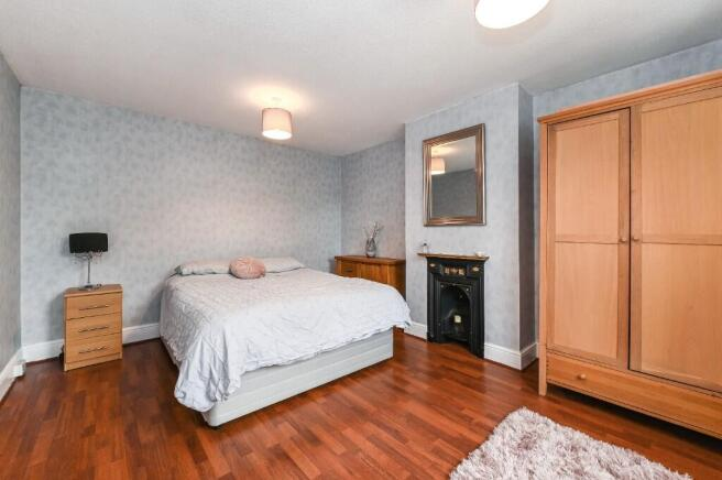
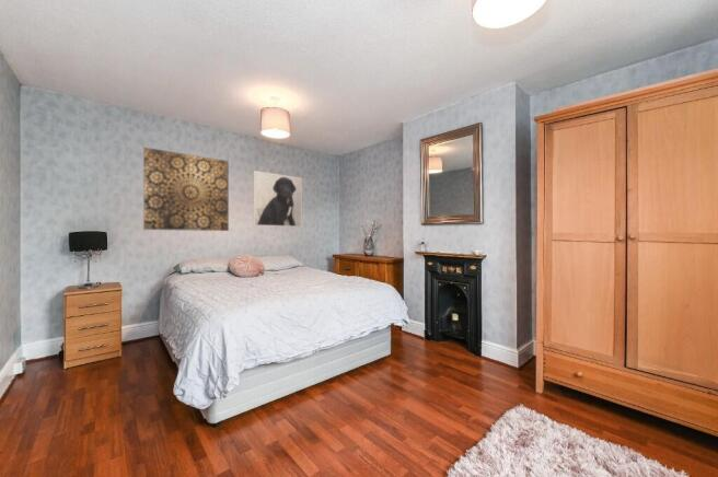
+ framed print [253,170,303,228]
+ wall art [142,147,230,232]
